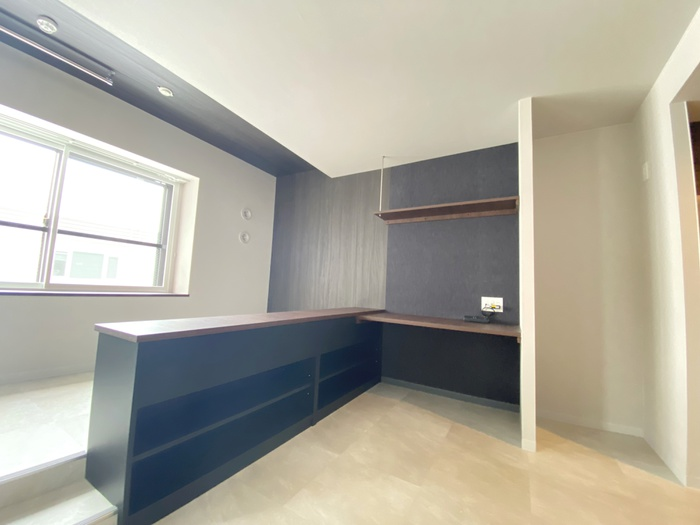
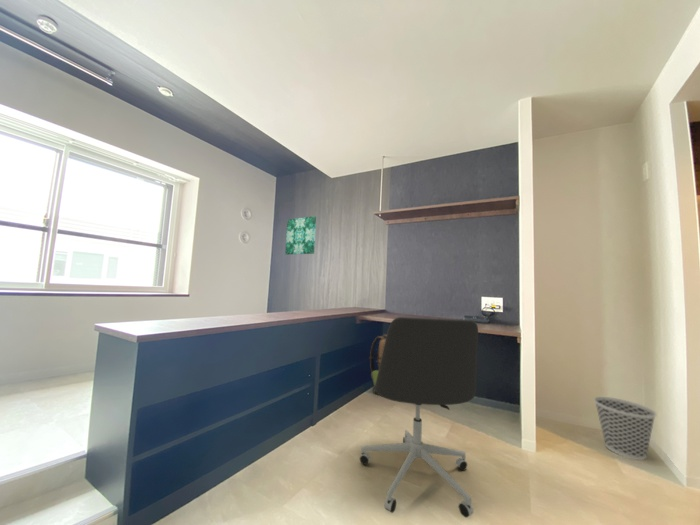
+ backpack [368,333,387,393]
+ wastebasket [593,396,657,461]
+ wall art [284,215,317,256]
+ office chair [358,316,479,518]
